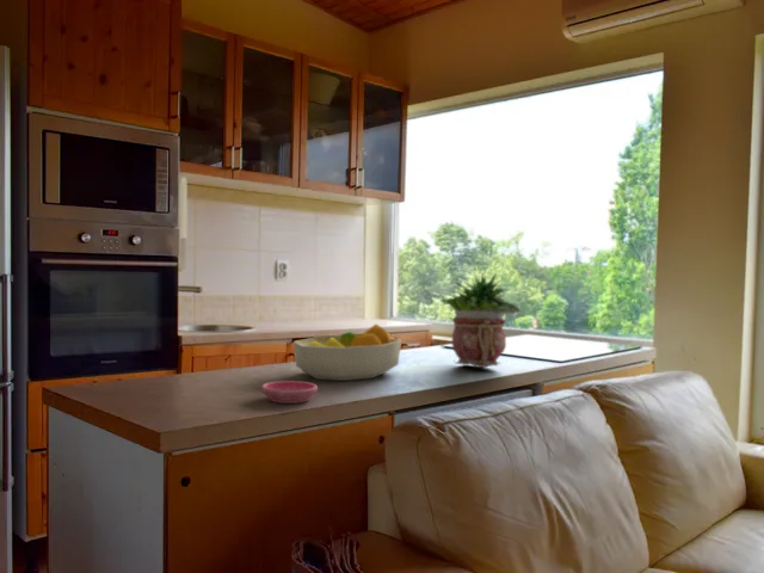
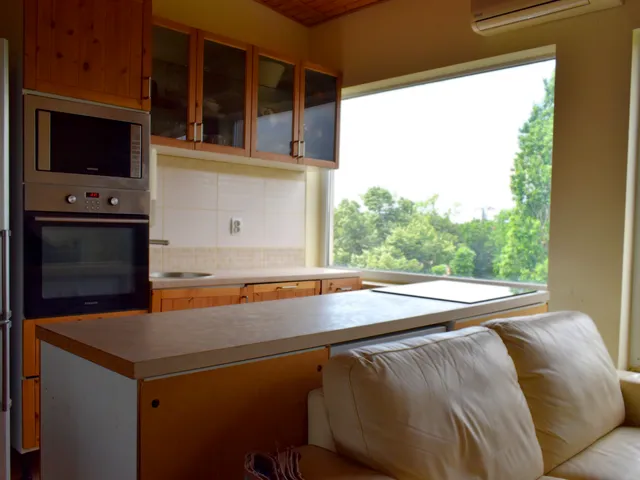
- potted plant [439,272,522,369]
- fruit bowl [292,324,402,382]
- saucer [260,380,319,405]
